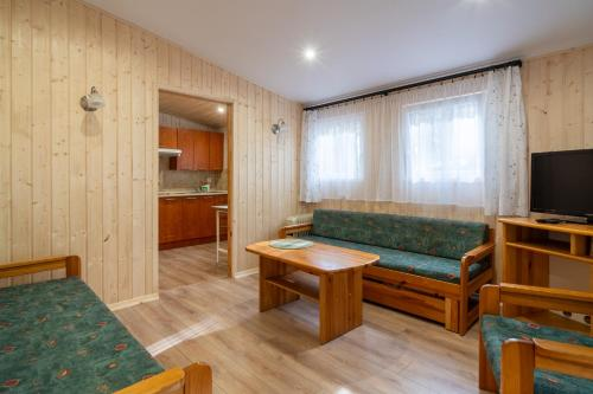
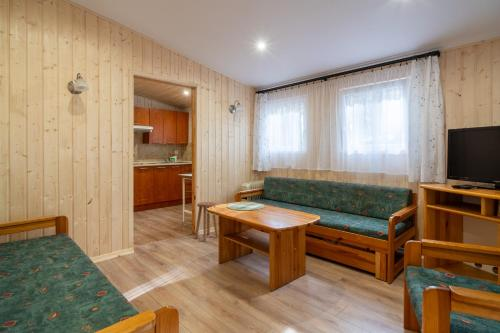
+ stool [194,201,219,242]
